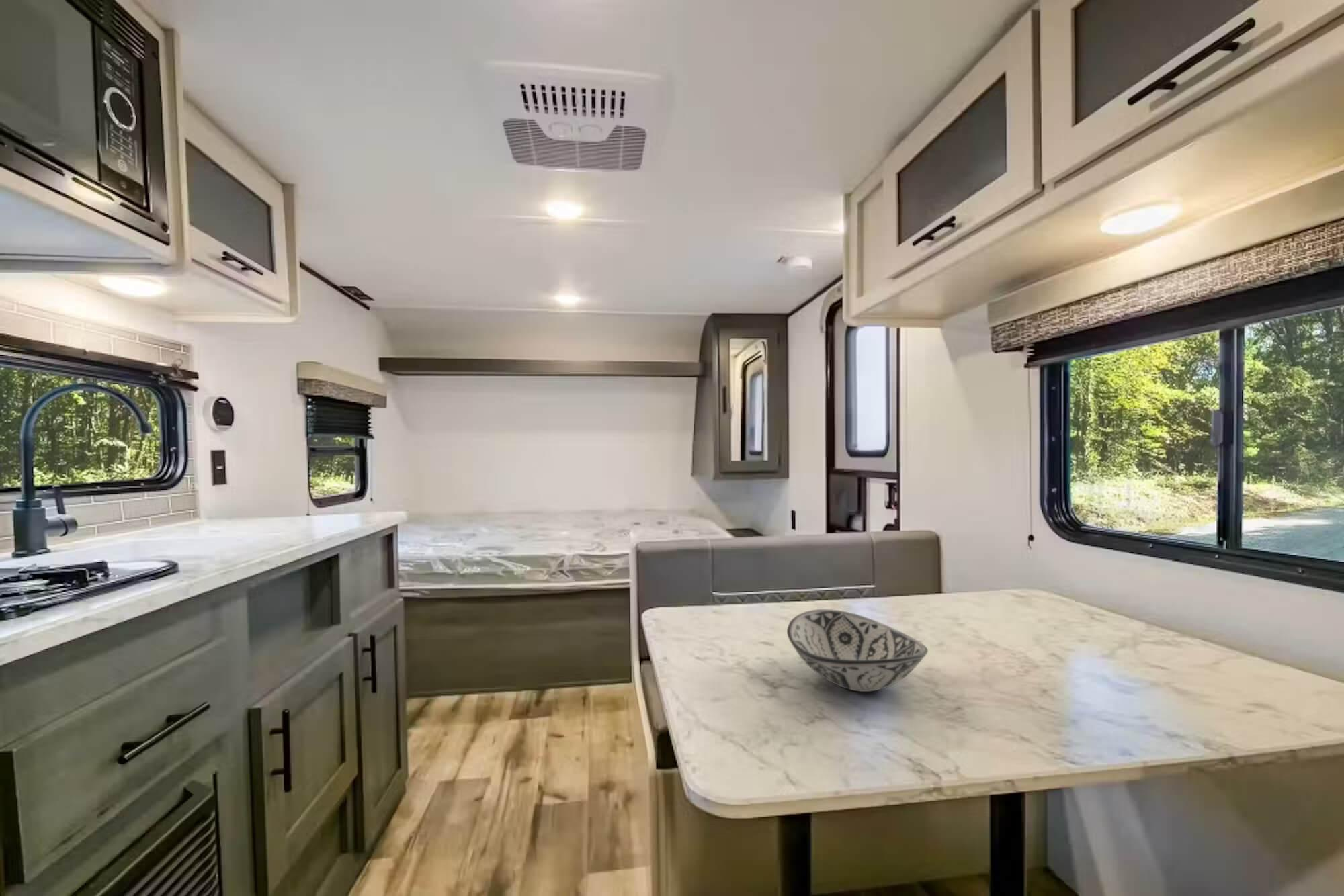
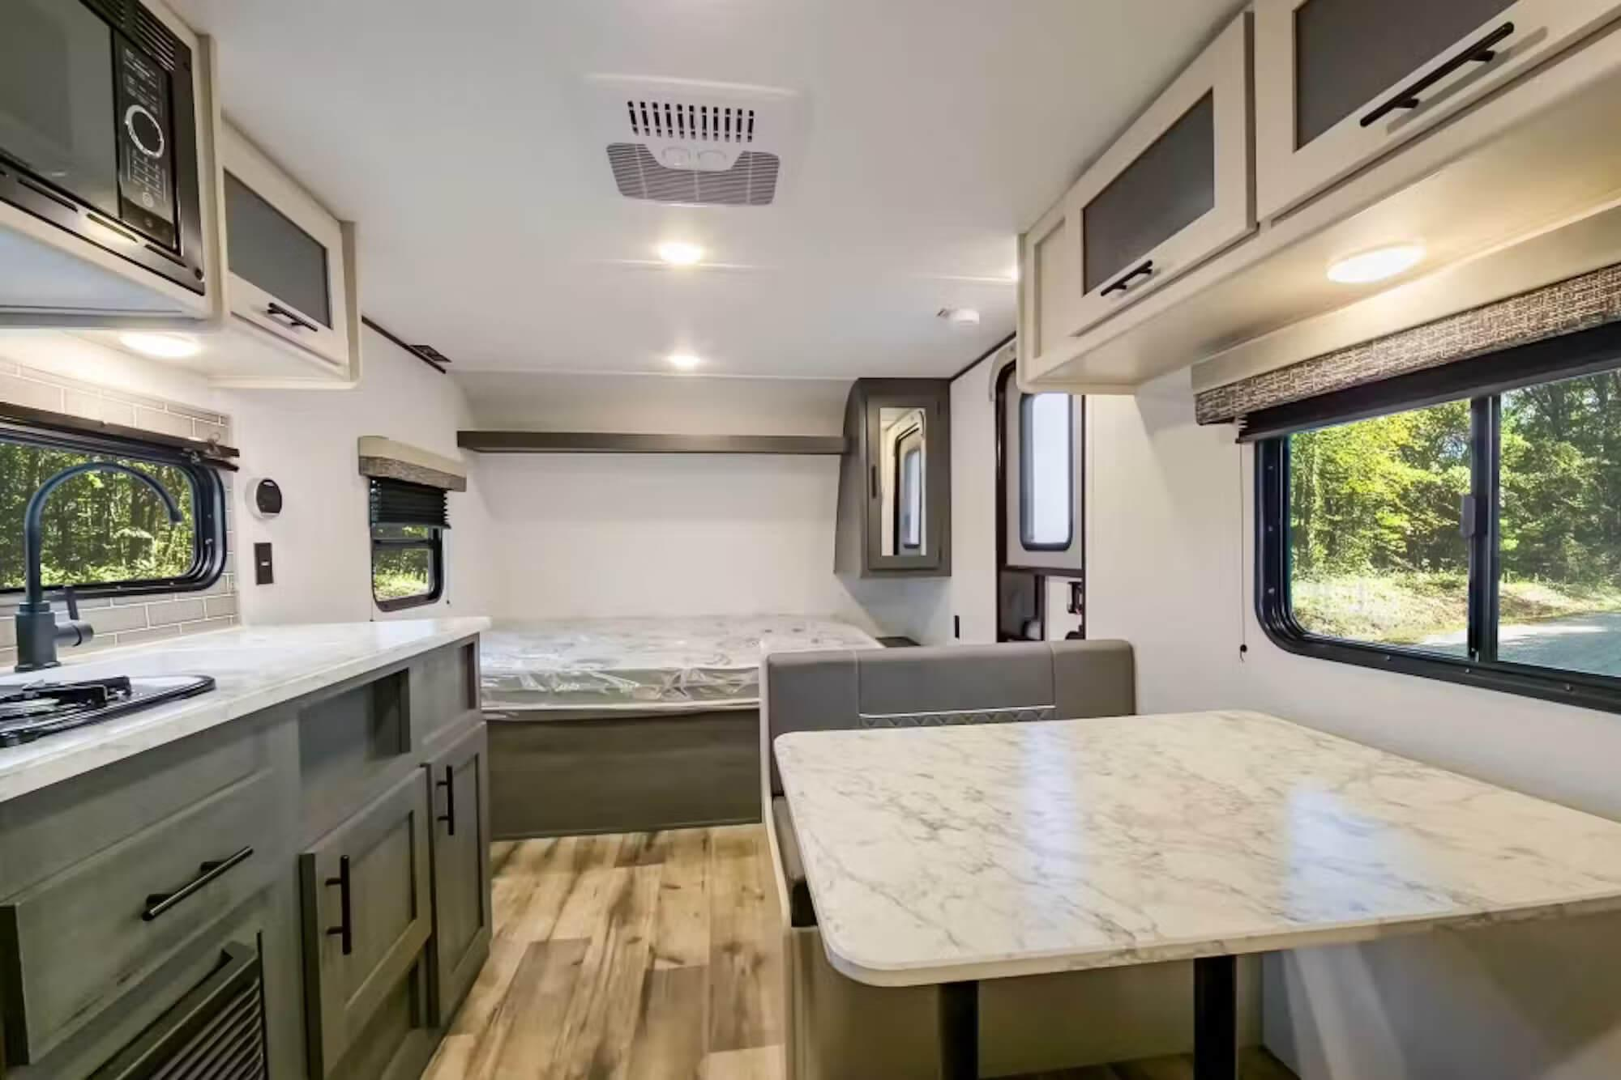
- decorative bowl [786,609,929,692]
